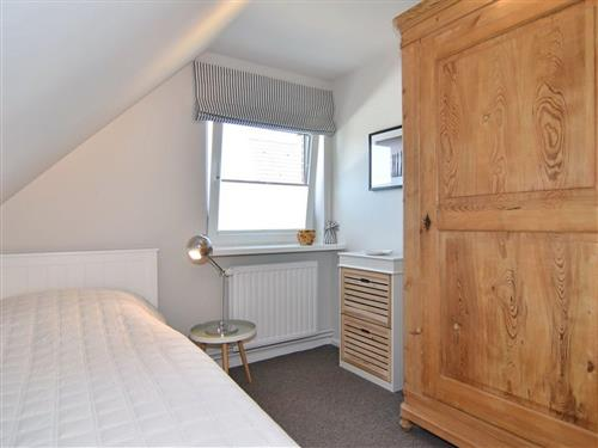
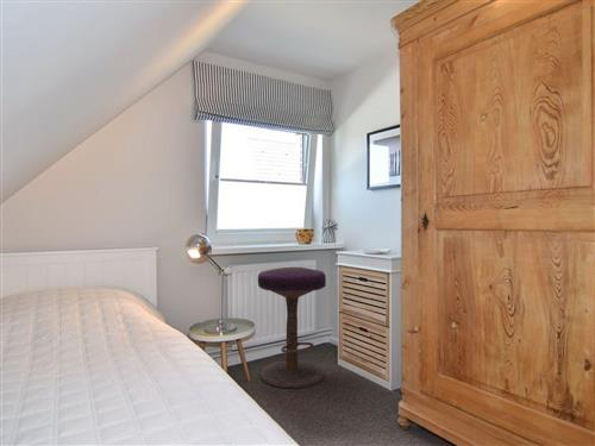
+ stool [257,266,327,389]
